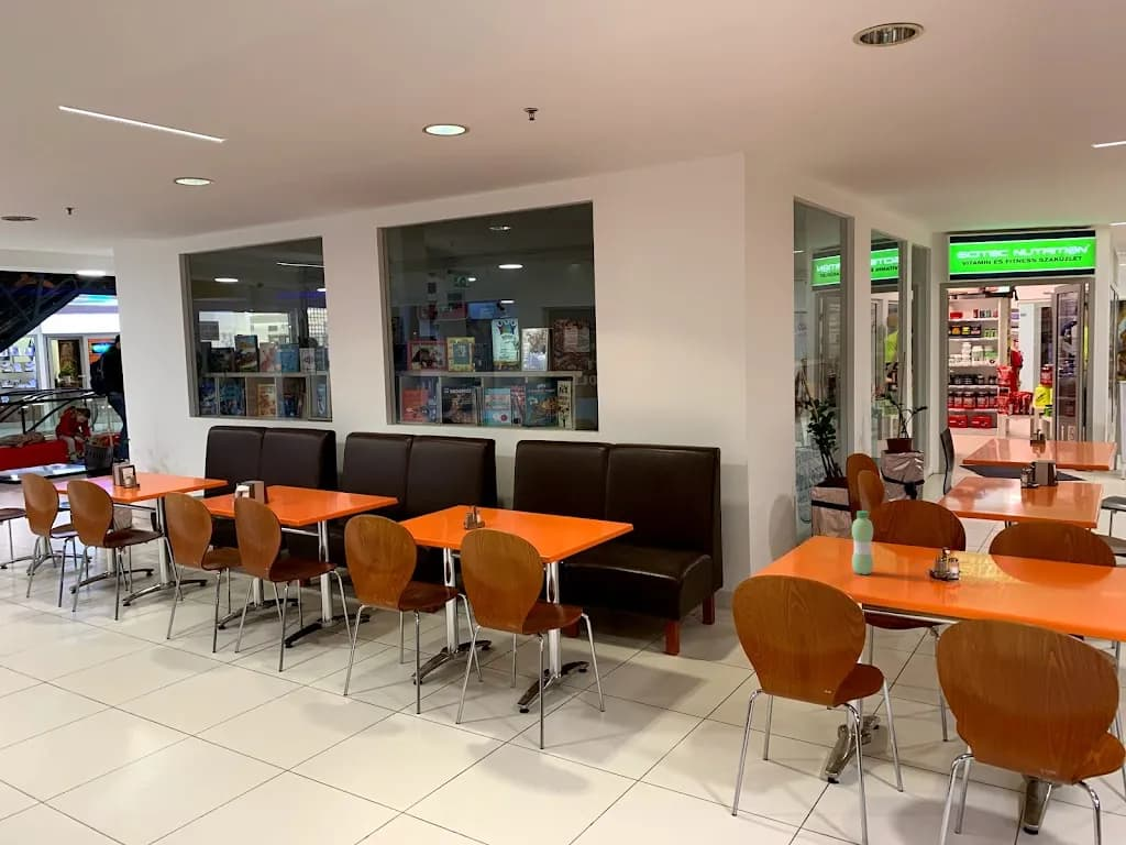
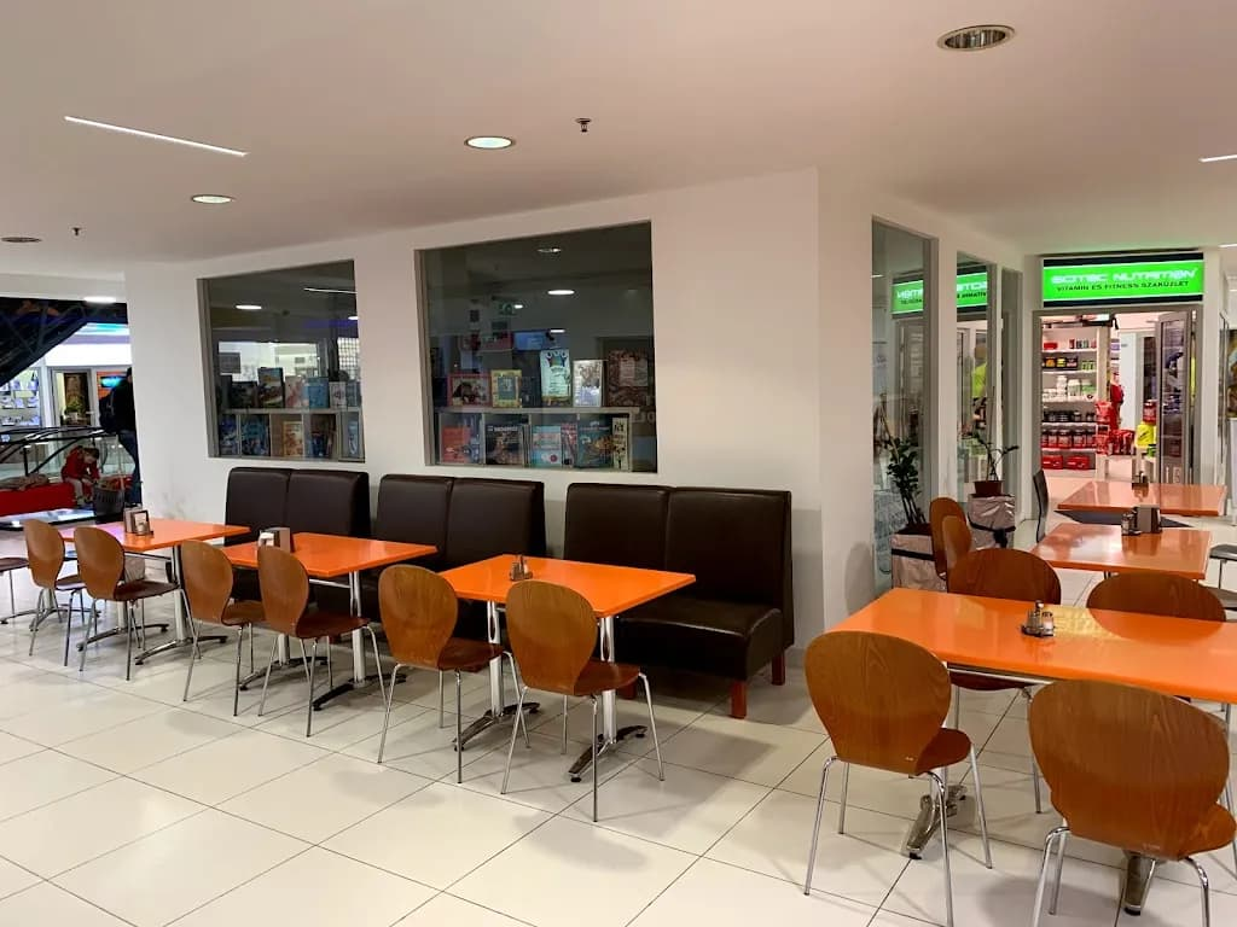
- water bottle [851,509,874,575]
